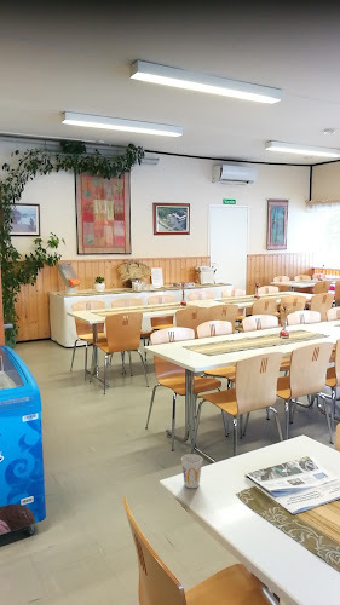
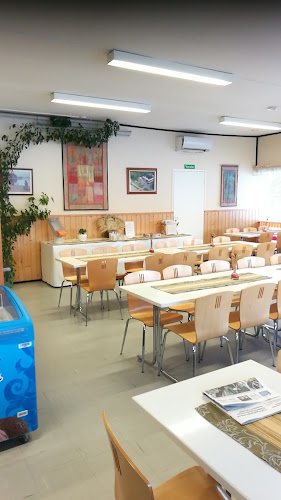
- cup [180,453,204,489]
